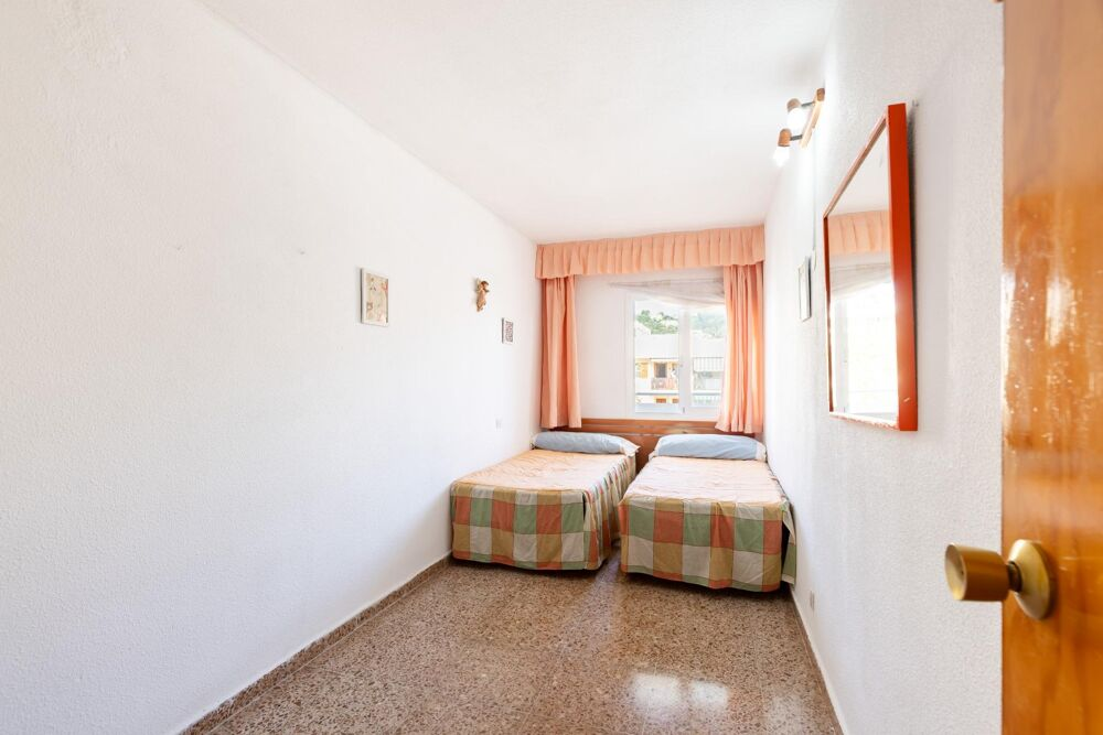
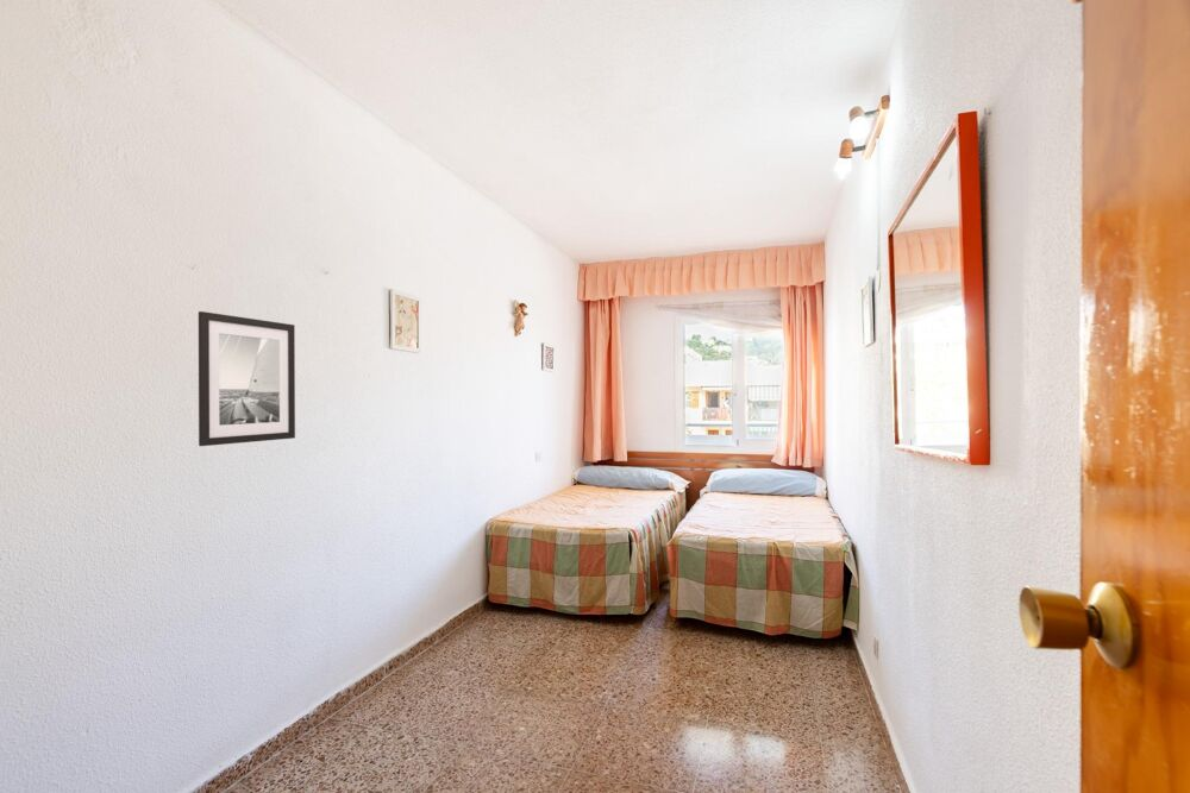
+ wall art [198,310,296,447]
